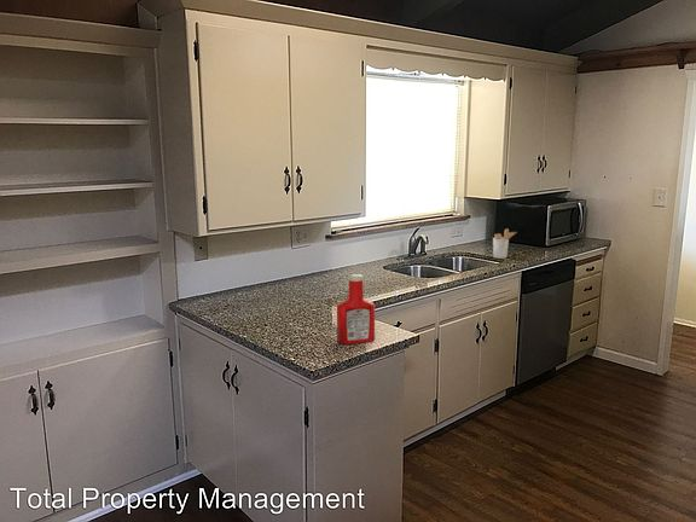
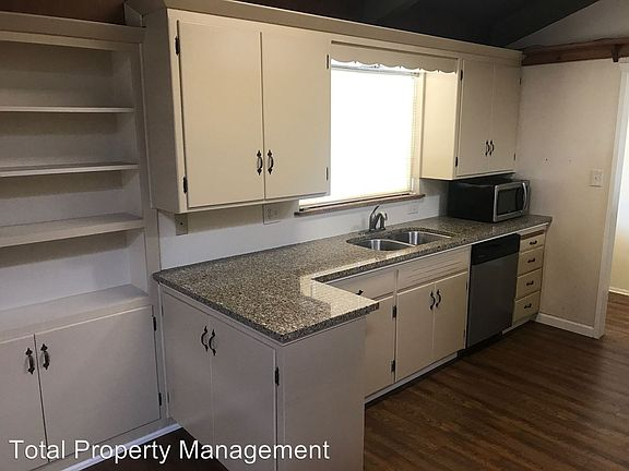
- soap bottle [336,273,376,346]
- utensil holder [492,227,517,260]
